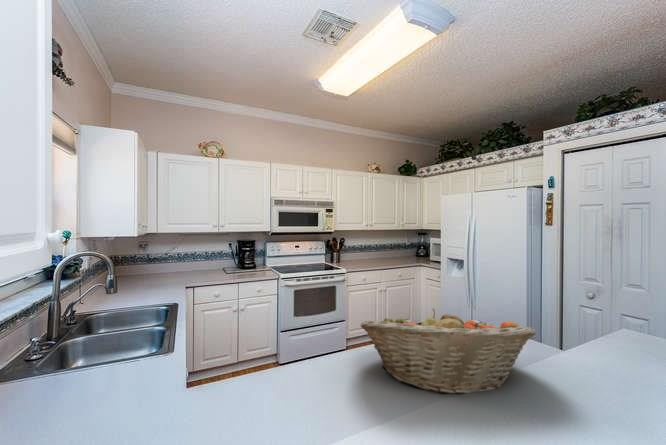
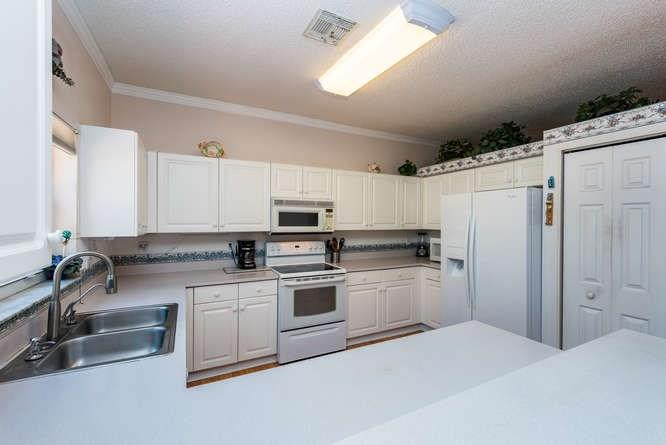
- fruit basket [360,308,537,395]
